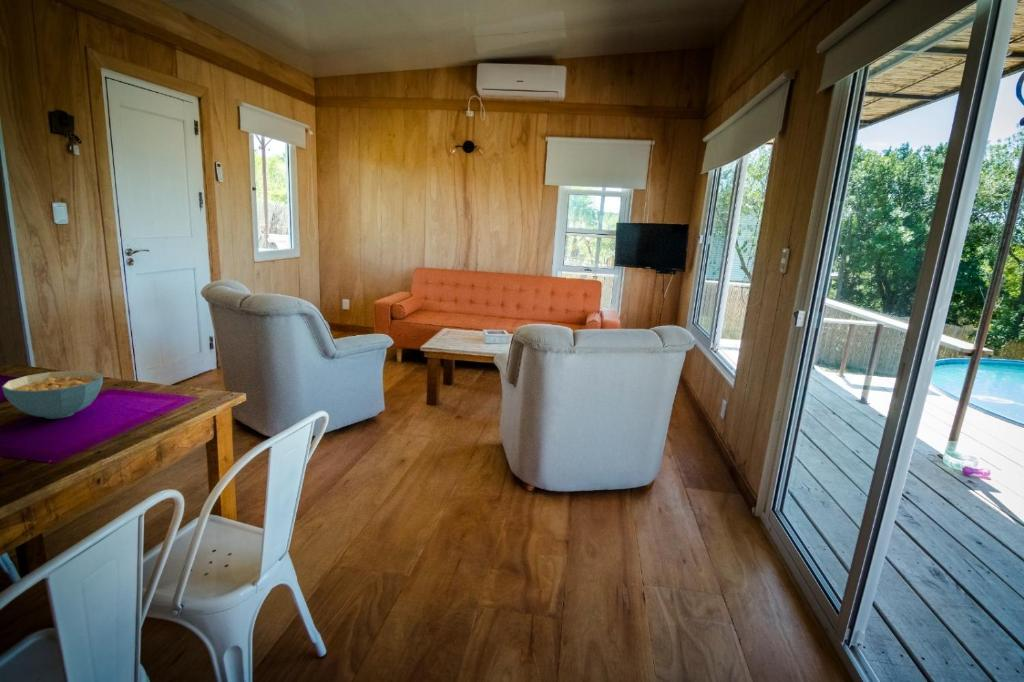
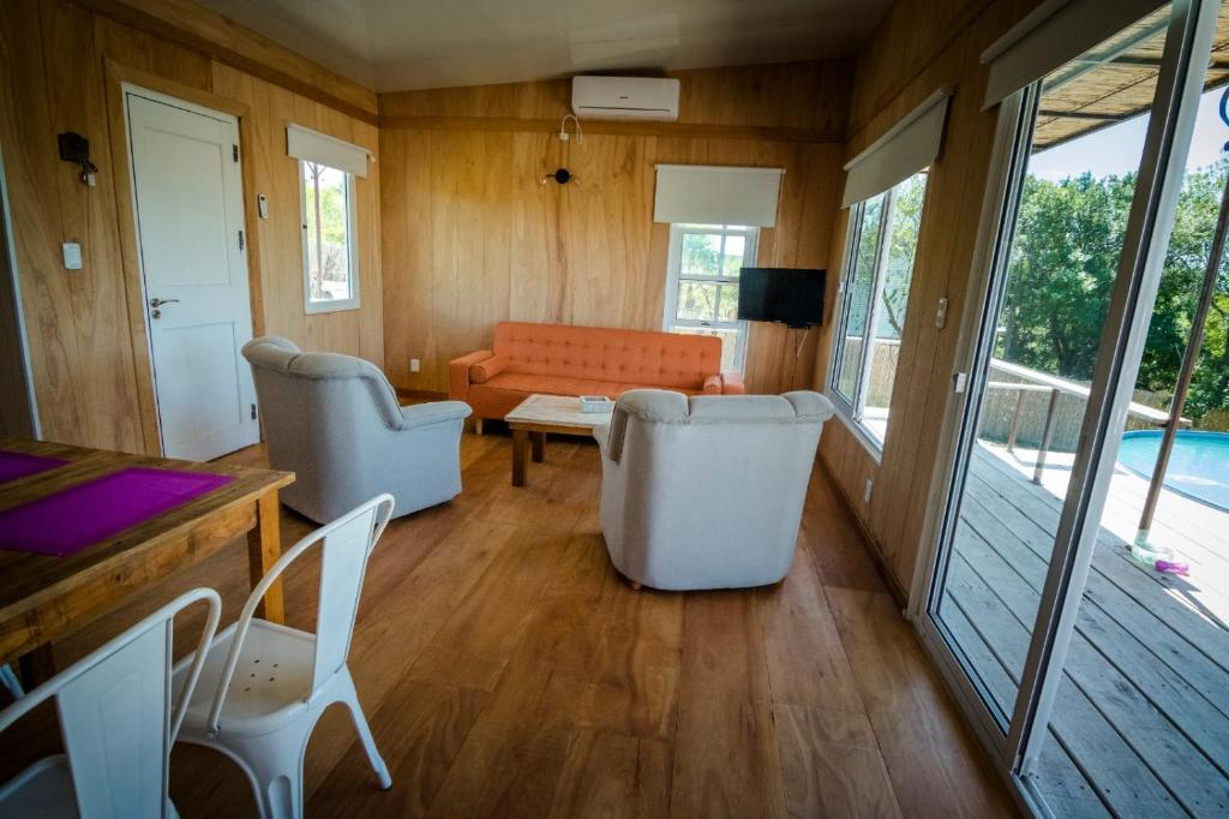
- cereal bowl [1,369,104,420]
